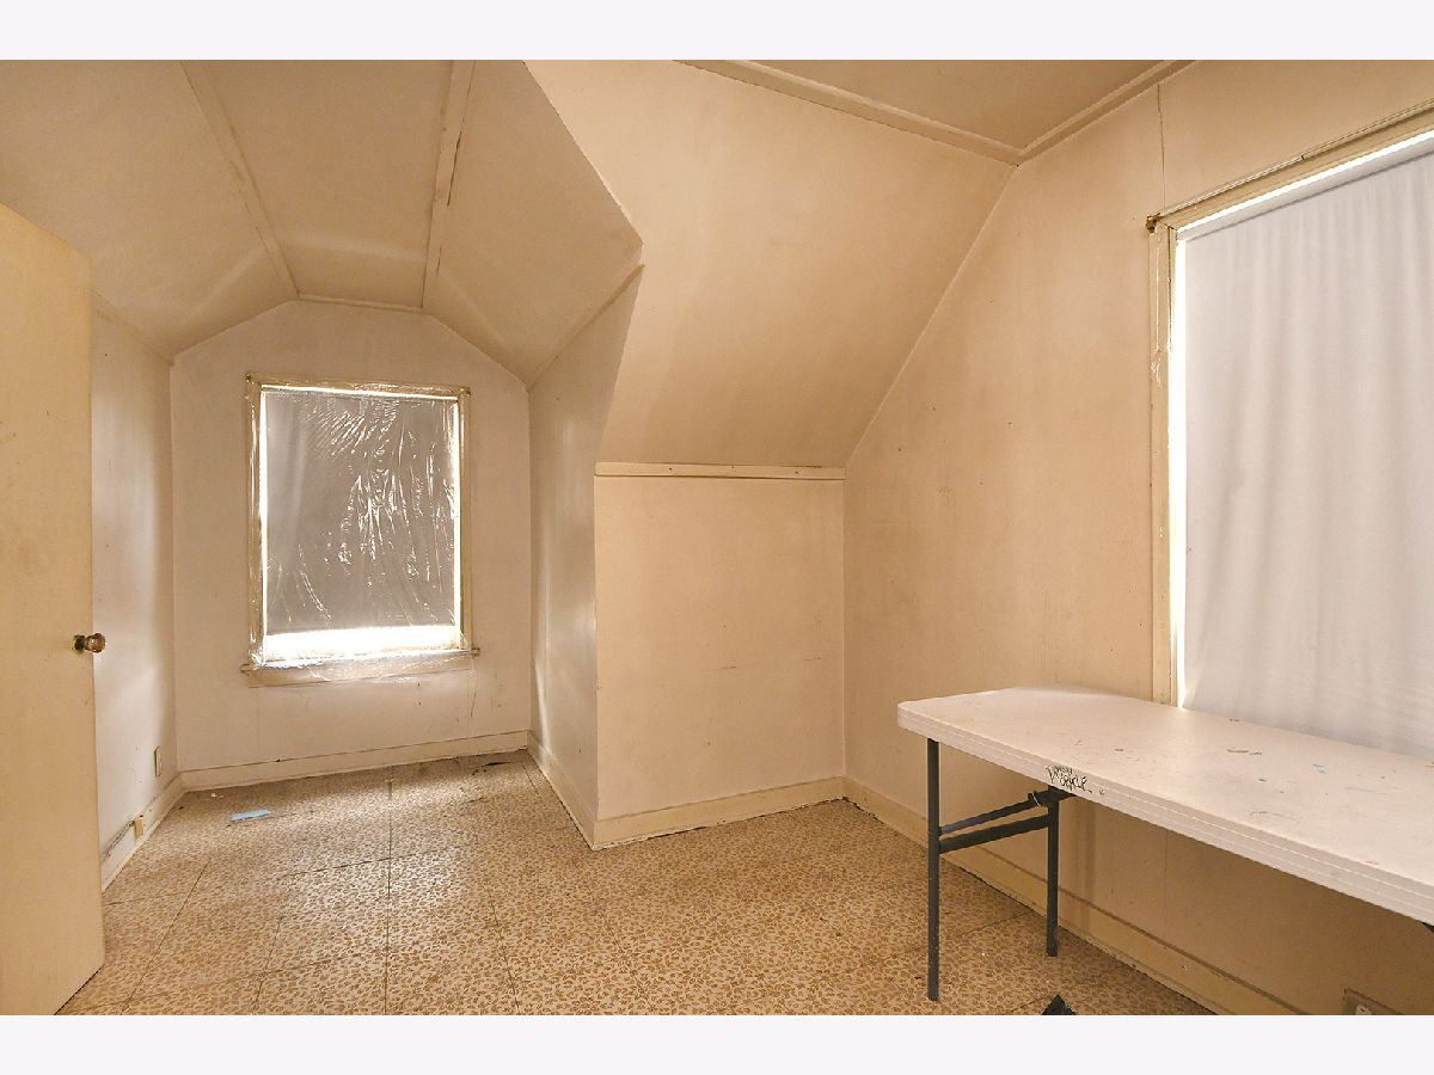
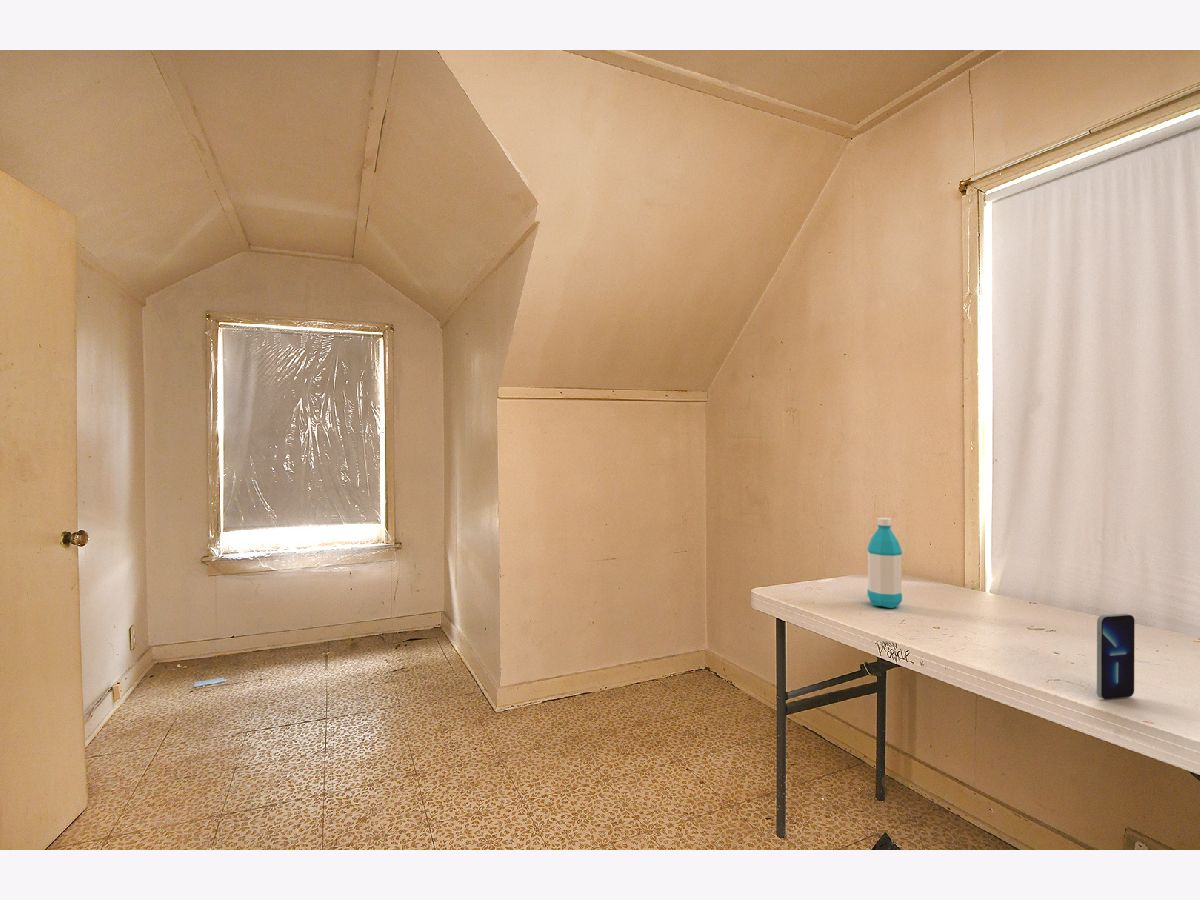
+ water bottle [866,517,903,609]
+ smartphone [1096,613,1136,700]
